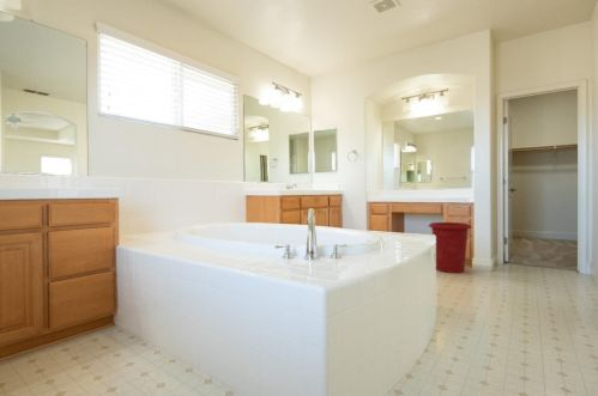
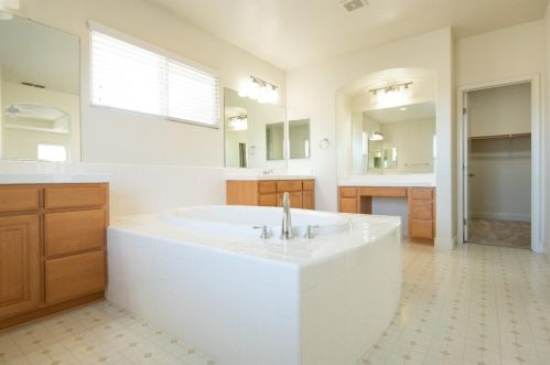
- waste bin [428,221,473,274]
